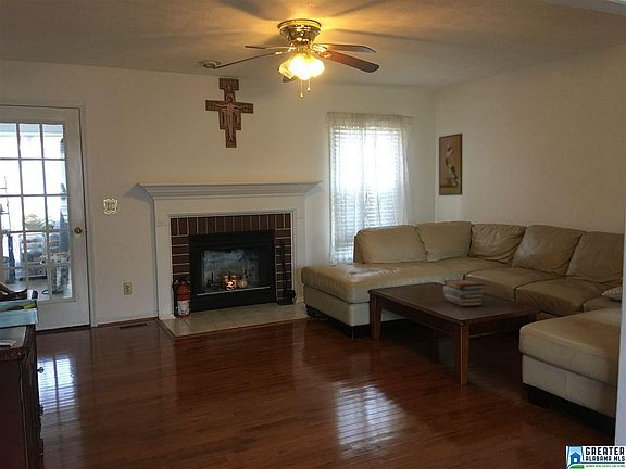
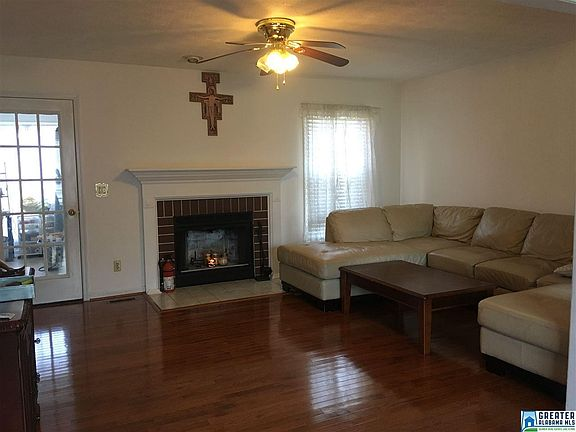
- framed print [438,132,463,197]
- book stack [442,278,487,307]
